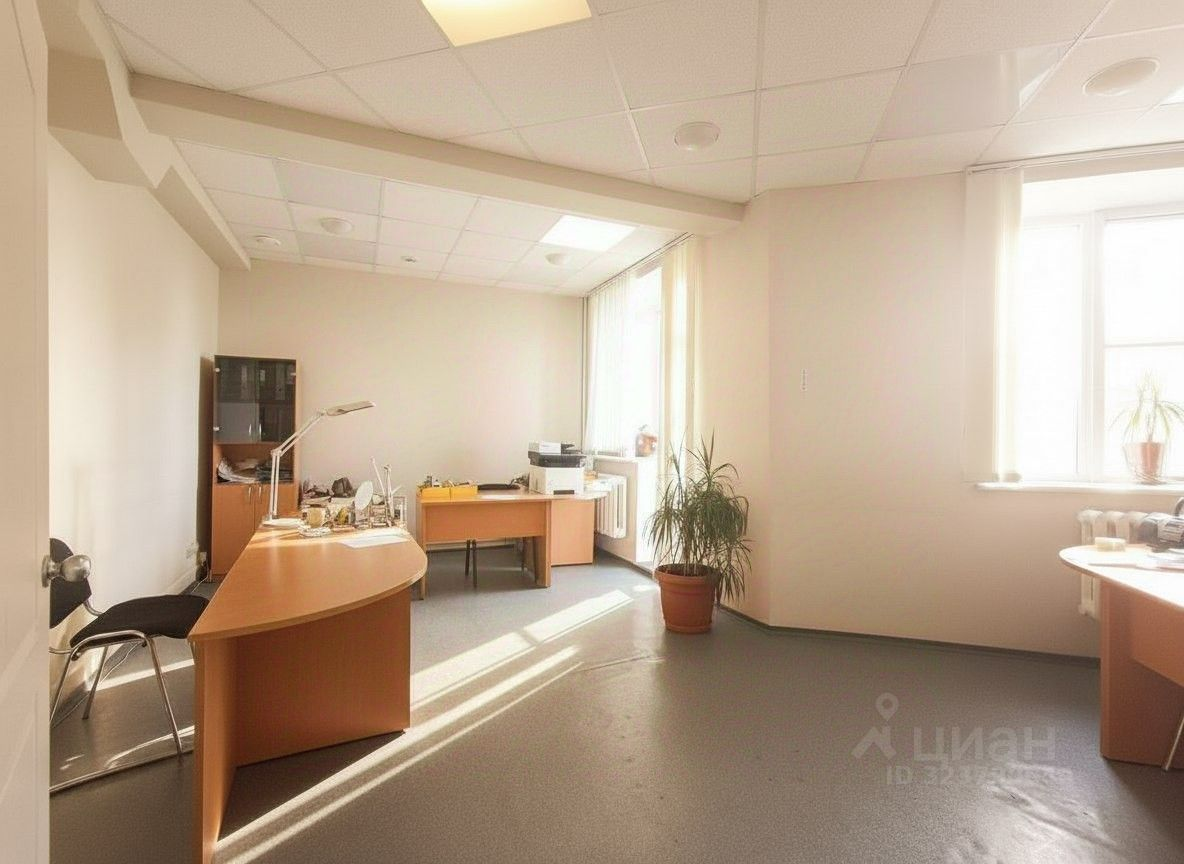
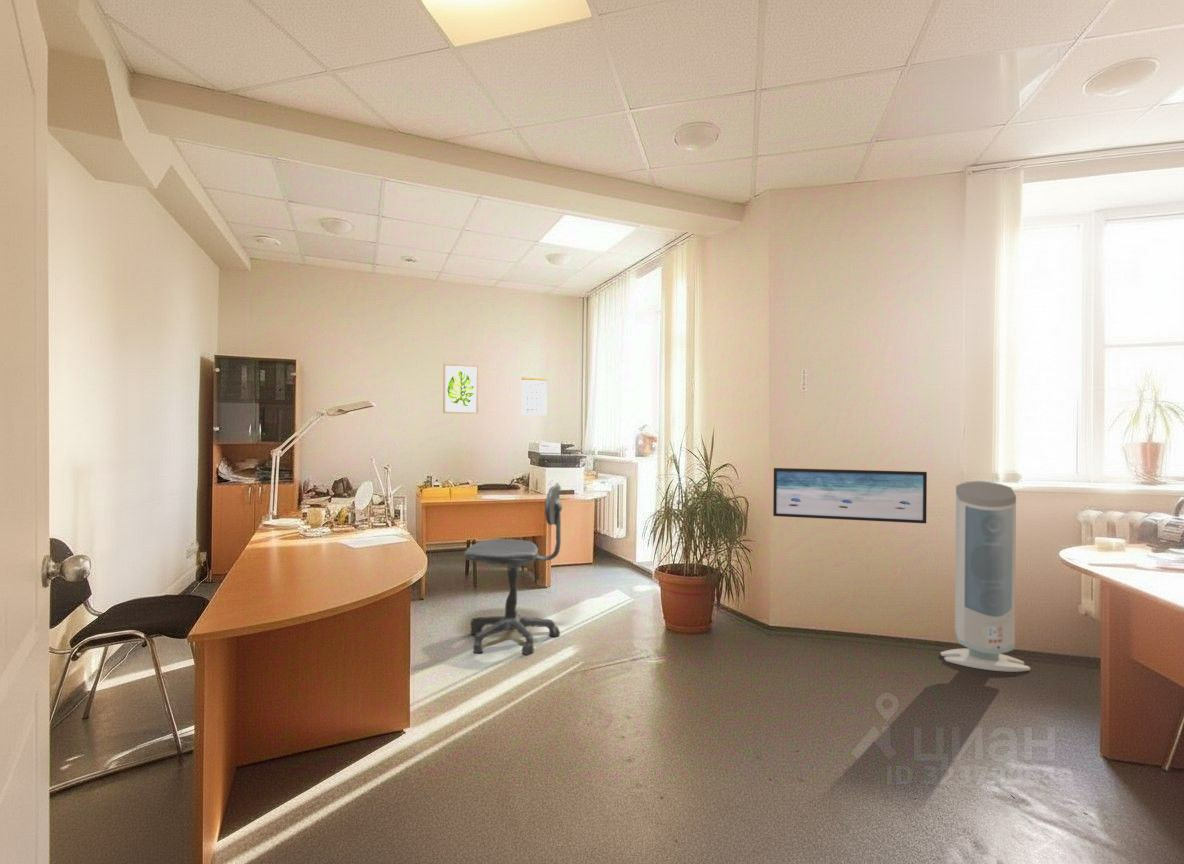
+ wall art [772,467,928,524]
+ calendar [521,369,548,416]
+ wall art [442,363,480,415]
+ office chair [463,482,563,656]
+ air purifier [939,480,1031,673]
